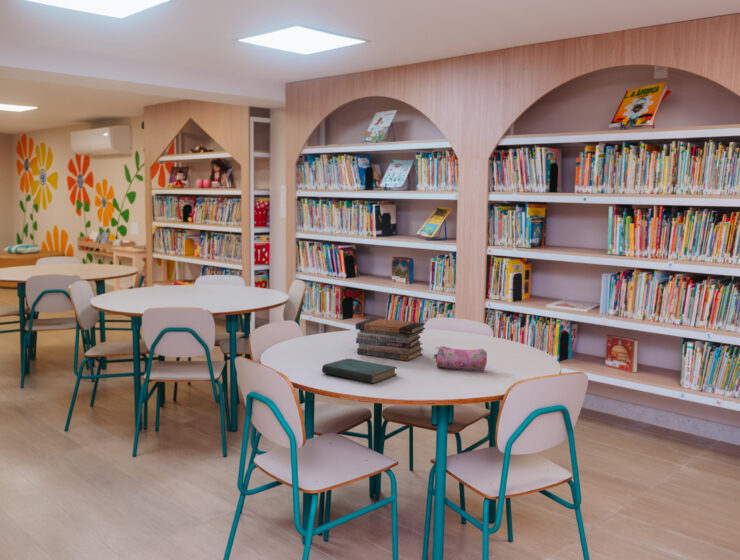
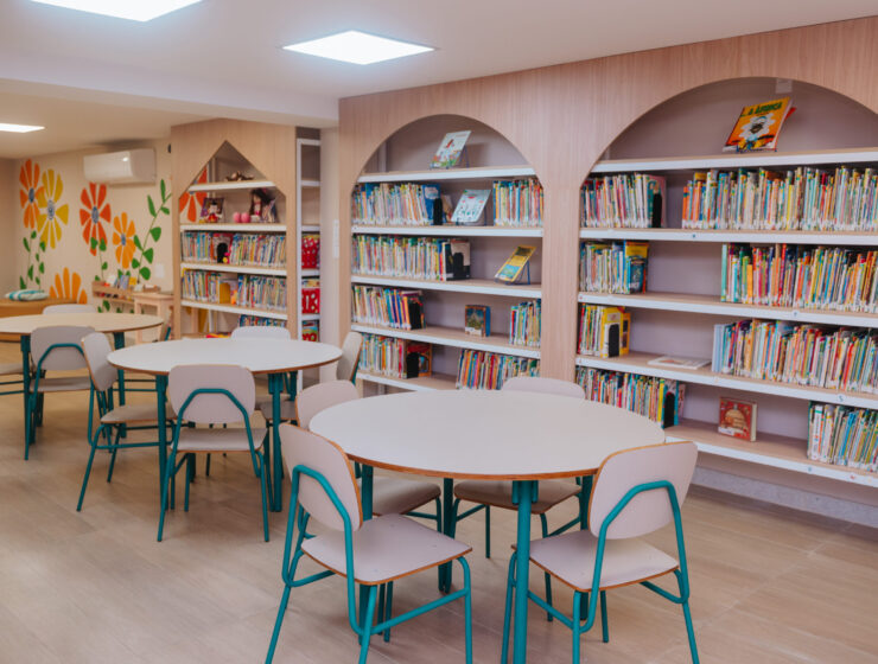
- book stack [355,317,426,362]
- book [321,358,398,384]
- pencil case [433,345,488,372]
